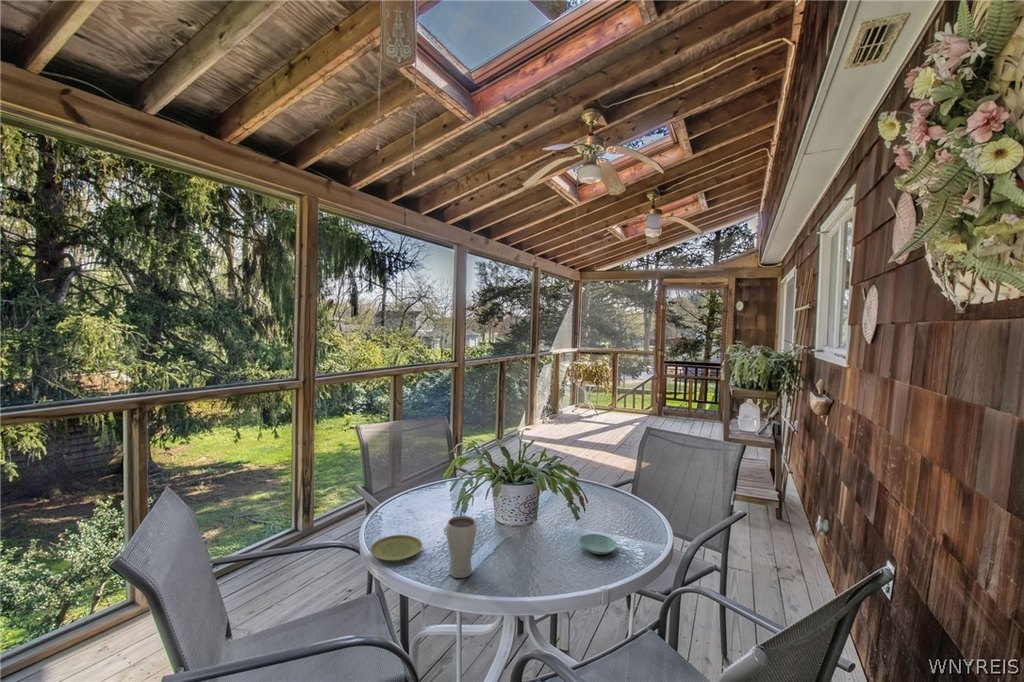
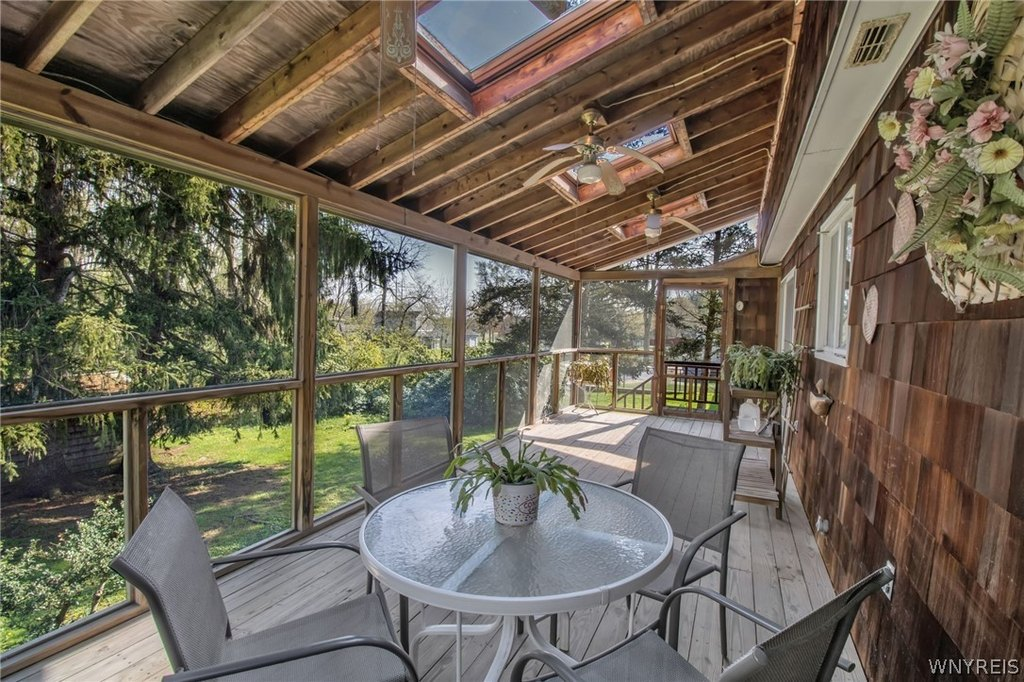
- drinking glass [445,515,478,579]
- saucer [578,533,618,555]
- plate [369,534,423,562]
